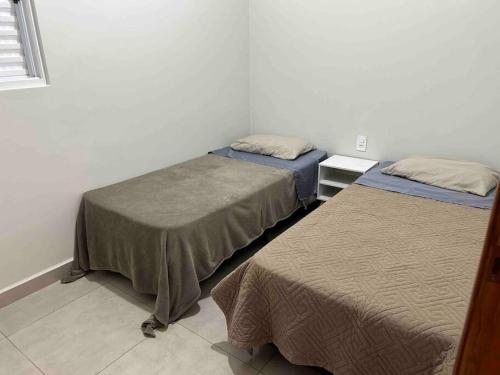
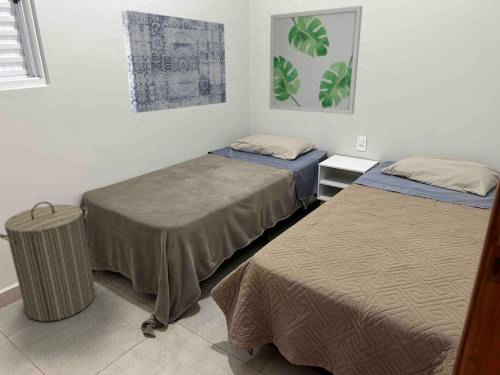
+ laundry hamper [0,200,96,322]
+ wall art [269,5,363,115]
+ wall art [120,9,227,114]
